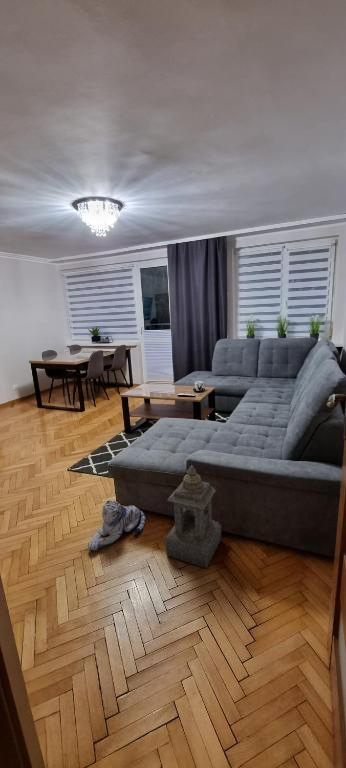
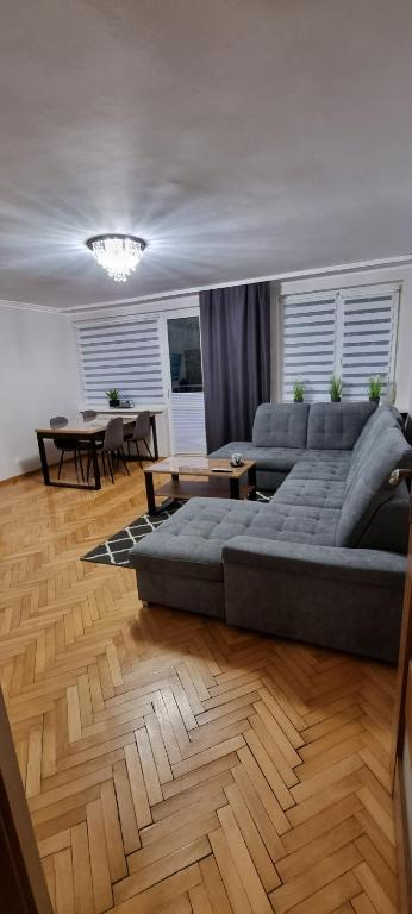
- lantern [164,465,222,569]
- plush toy [87,499,147,551]
